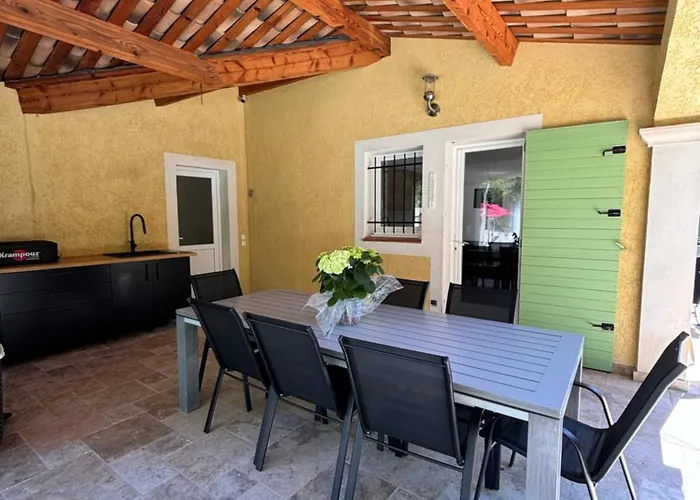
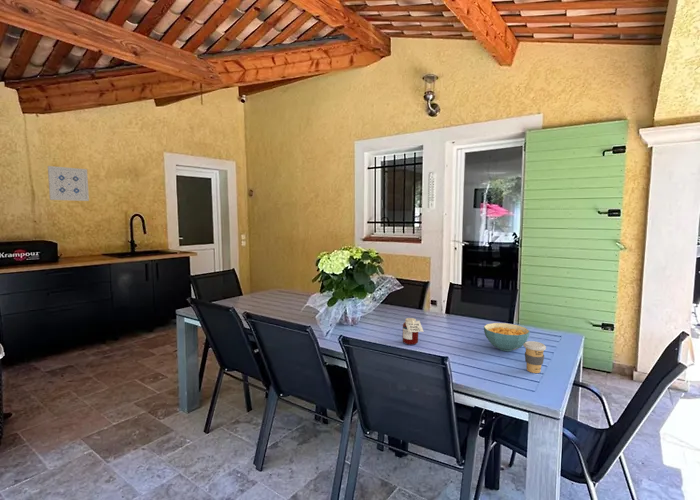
+ coffee cup [523,340,547,374]
+ jar [402,317,425,346]
+ wall art [47,165,90,202]
+ cereal bowl [483,322,531,352]
